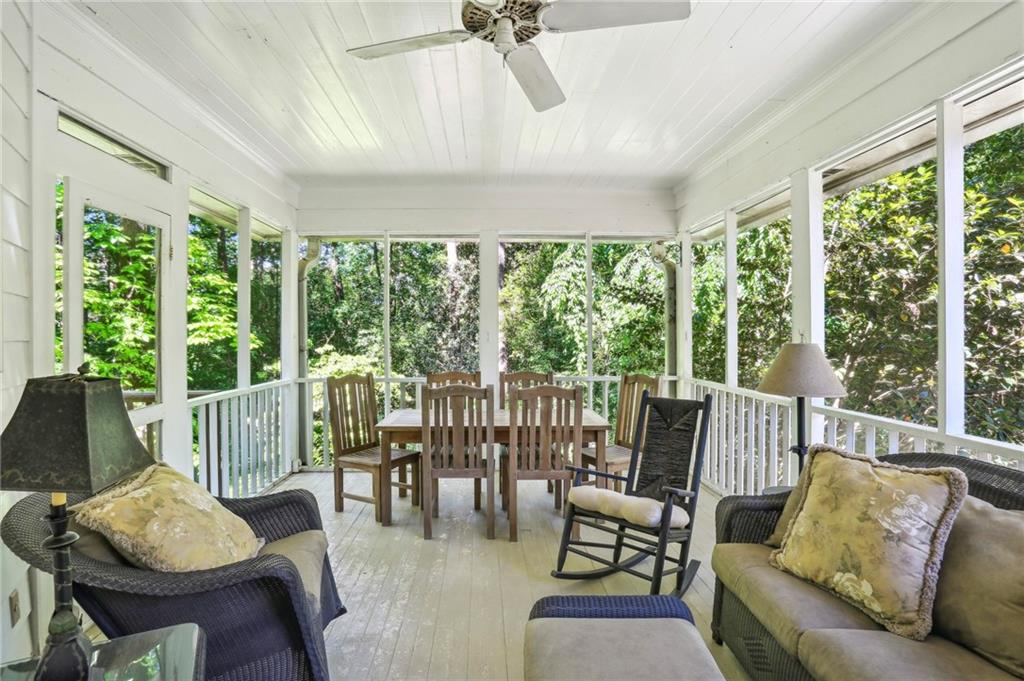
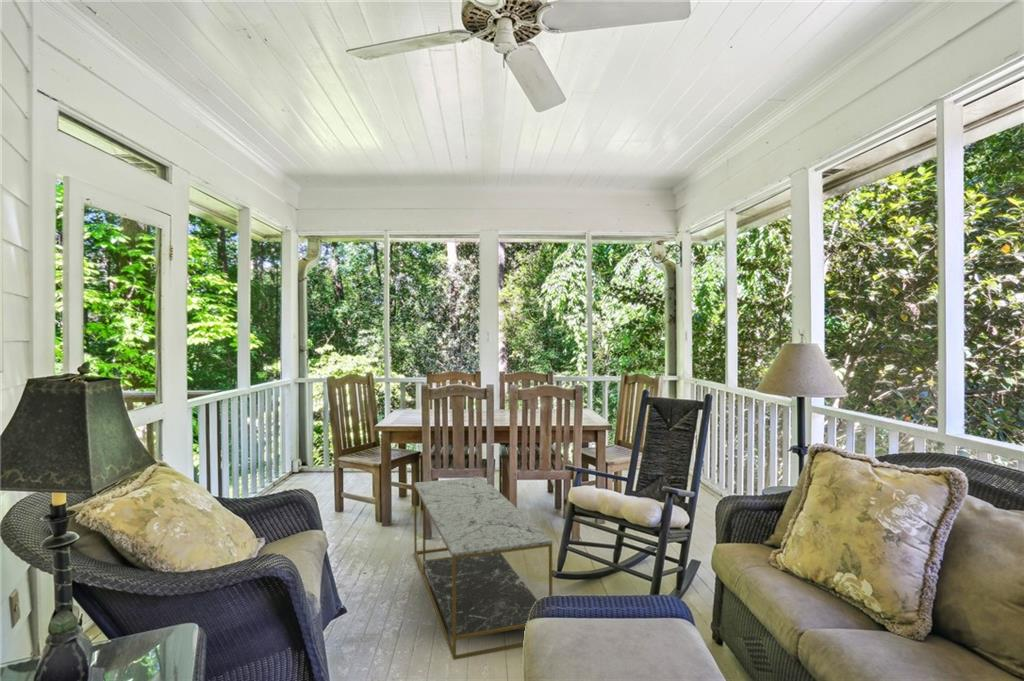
+ coffee table [413,476,553,661]
